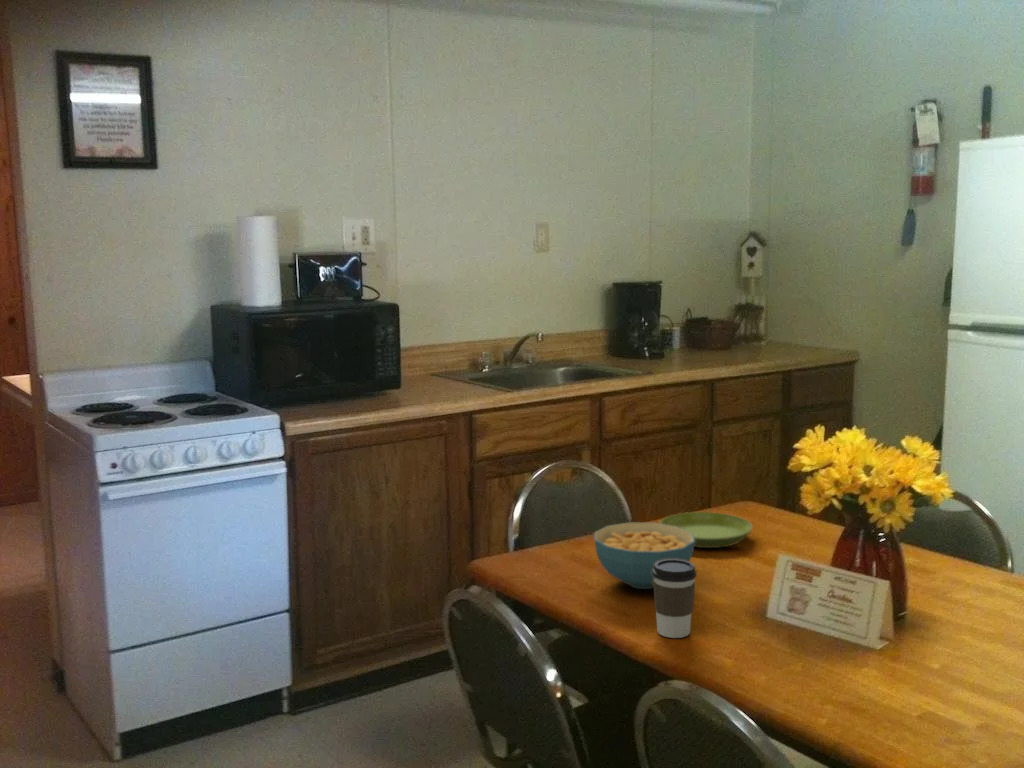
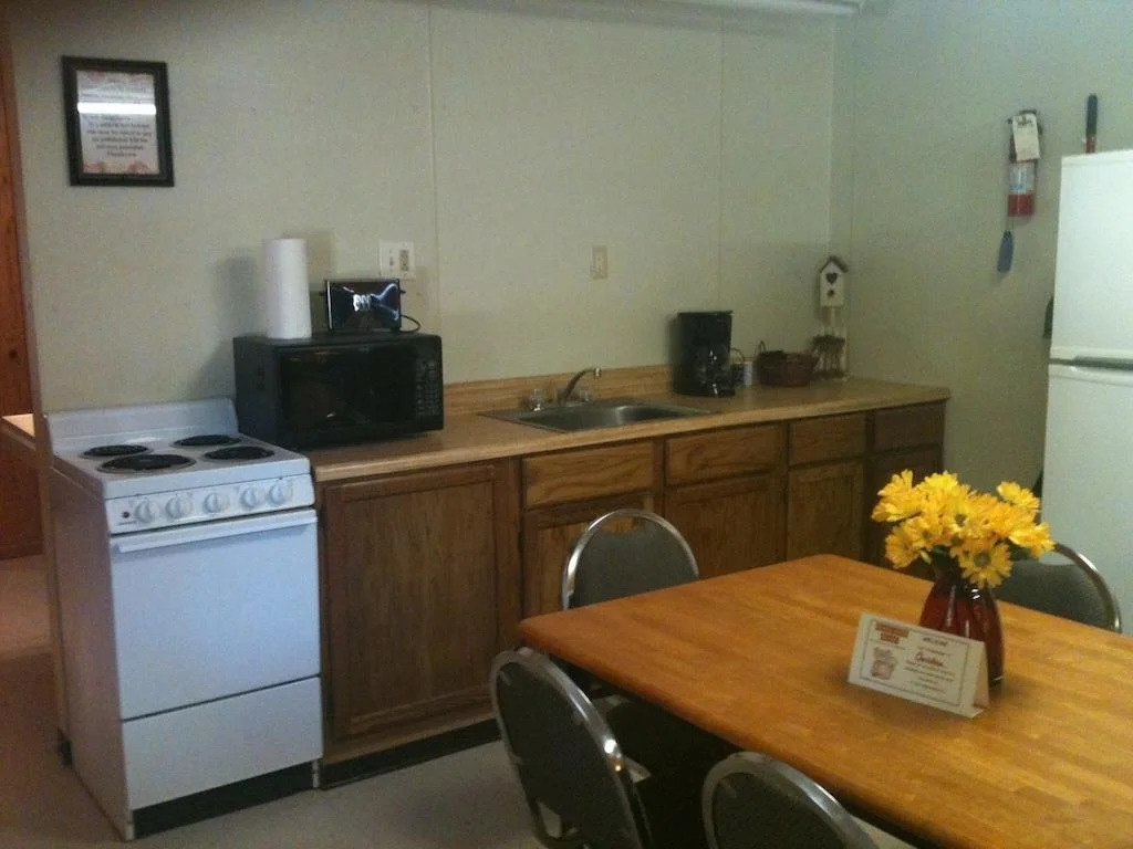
- cereal bowl [593,521,695,590]
- saucer [659,511,754,549]
- coffee cup [652,559,698,639]
